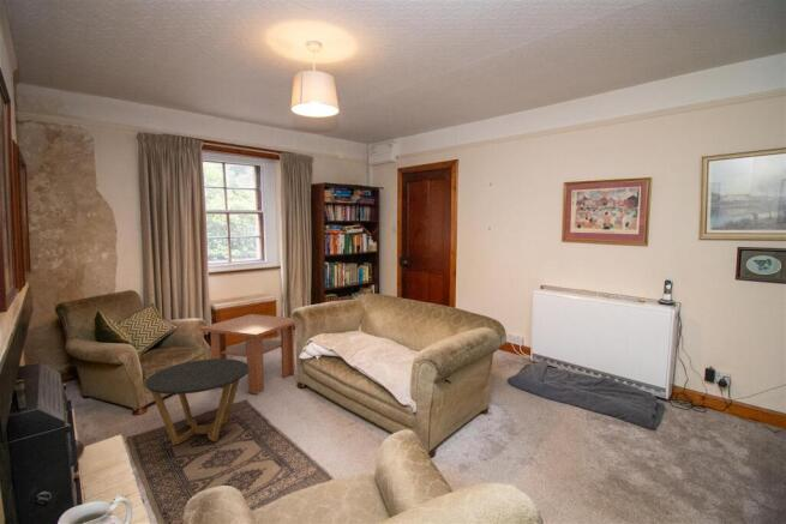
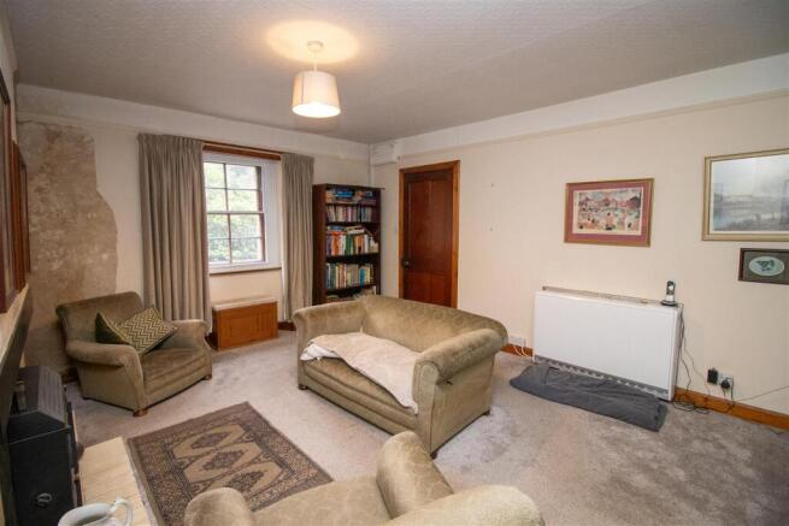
- side table [144,357,248,446]
- coffee table [198,313,295,394]
